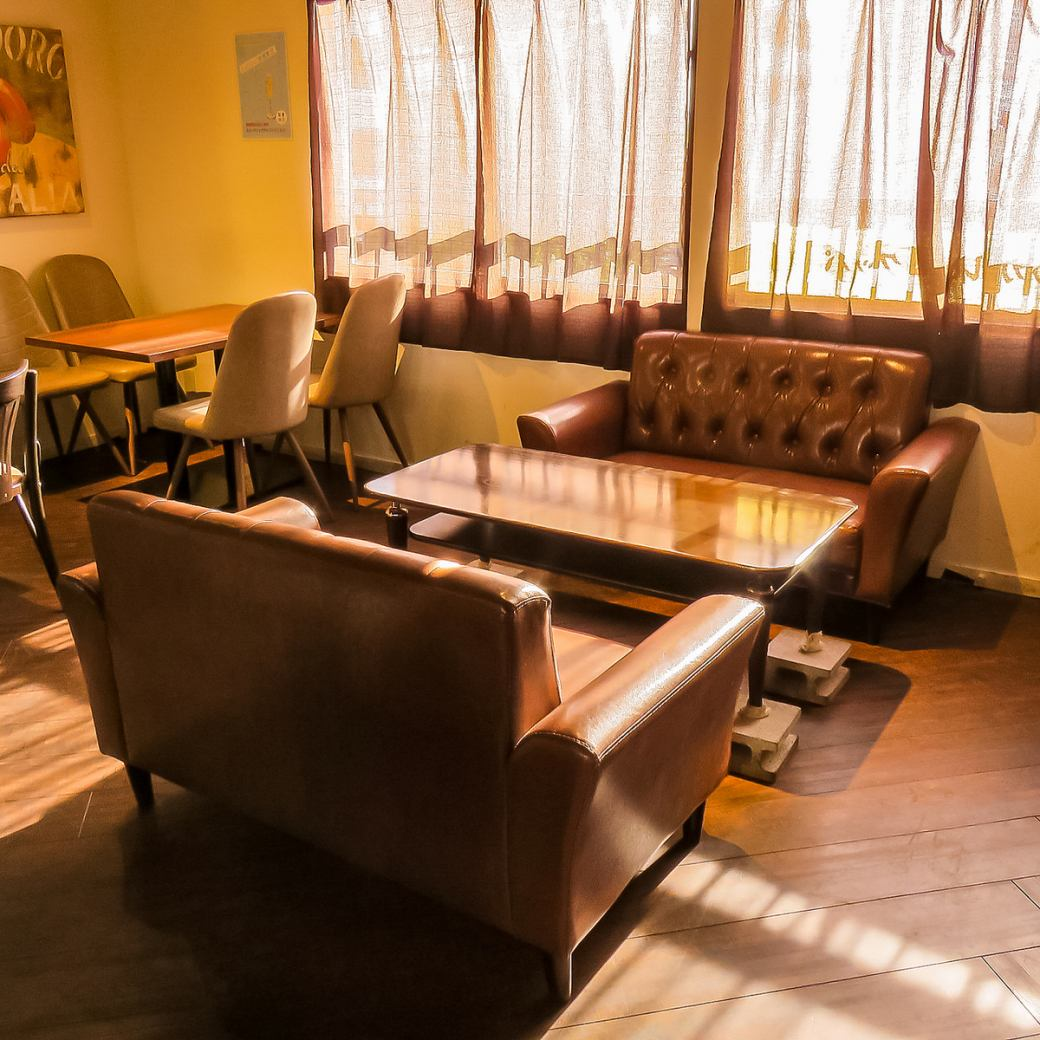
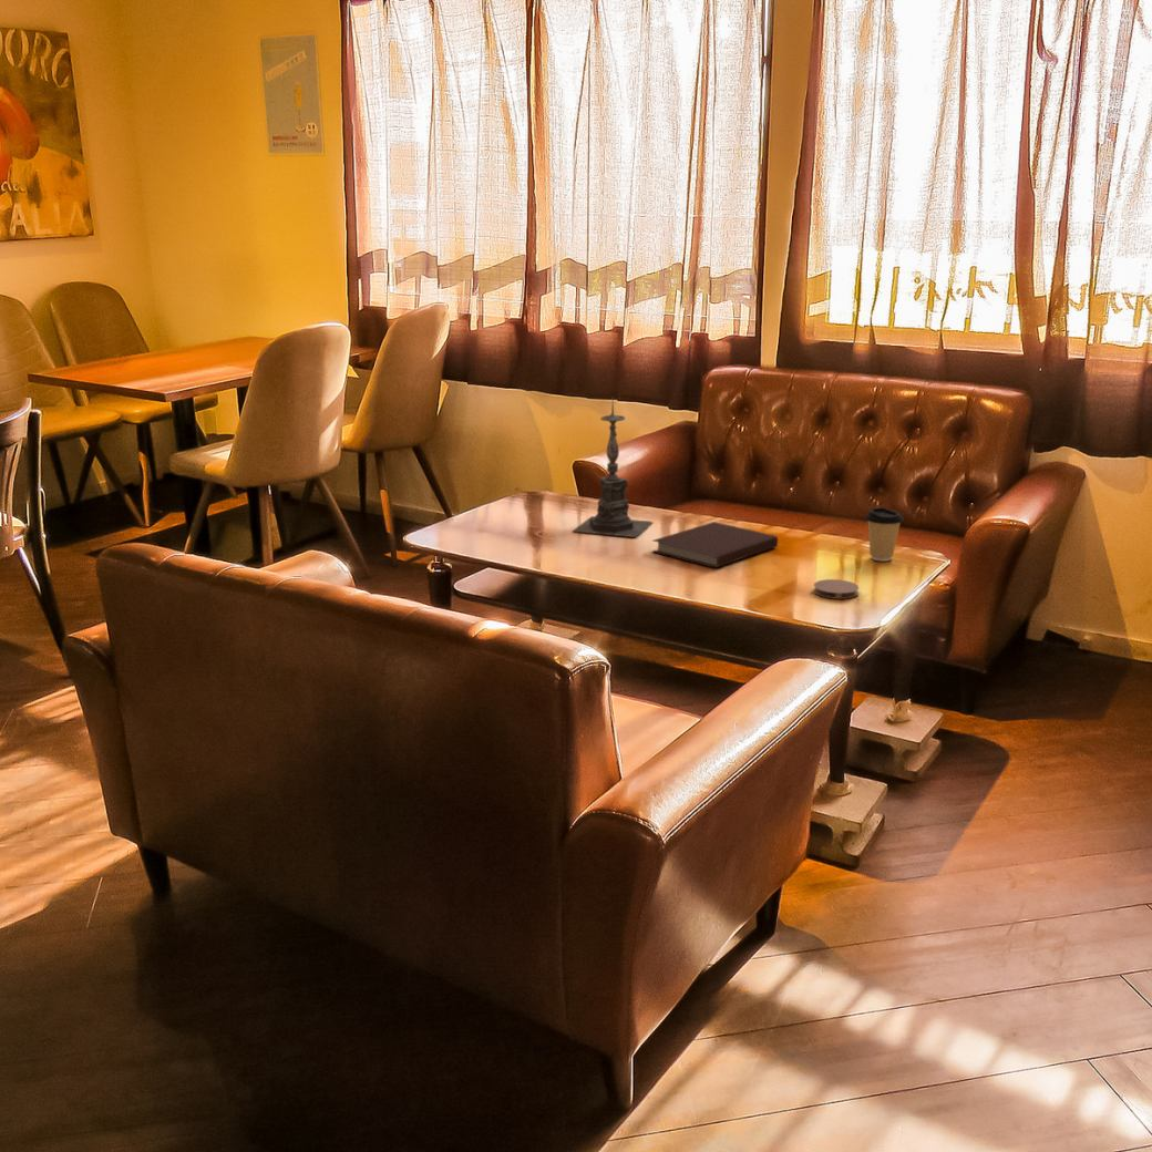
+ coffee cup [864,506,905,563]
+ coaster [812,578,860,600]
+ notebook [651,521,779,568]
+ candle holder [572,397,654,538]
